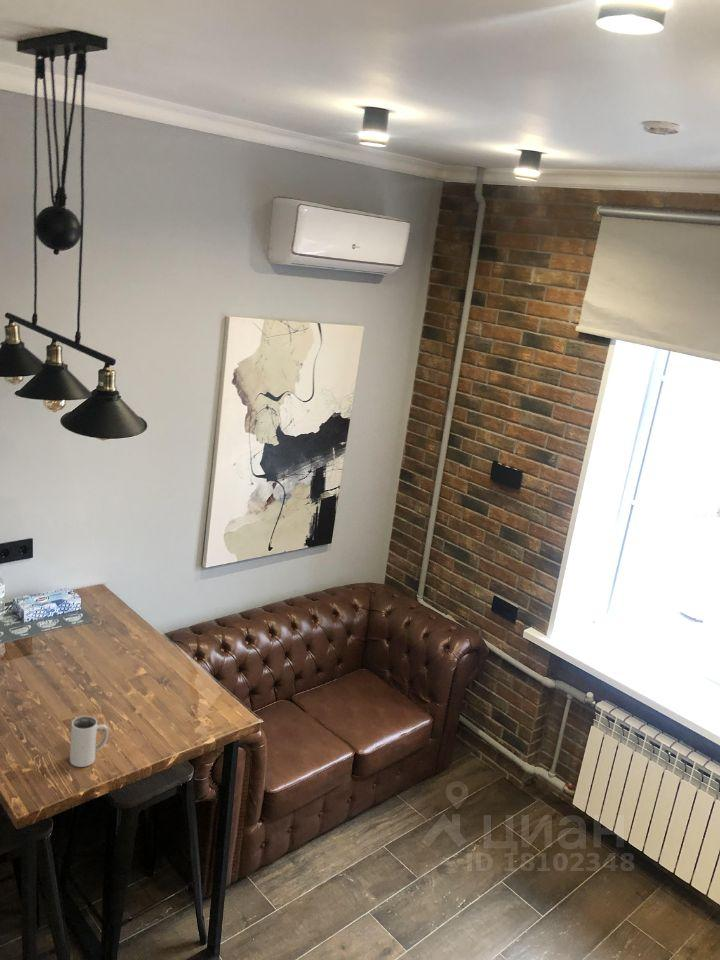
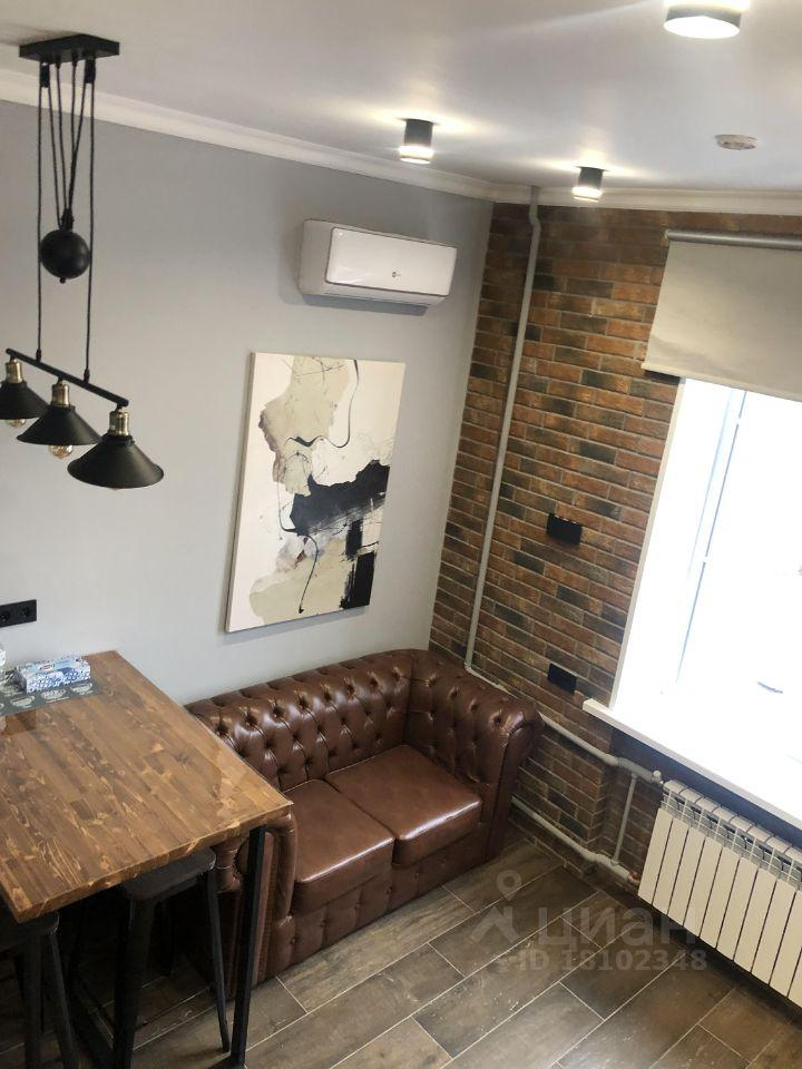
- mug [69,715,110,768]
